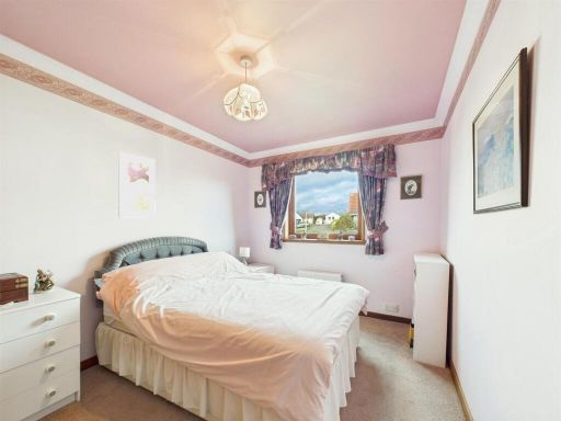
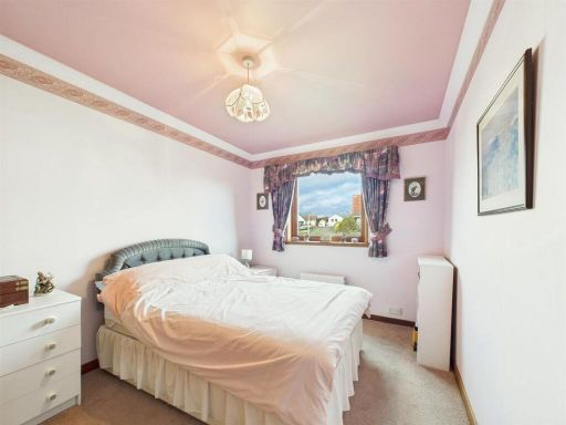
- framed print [118,151,157,219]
